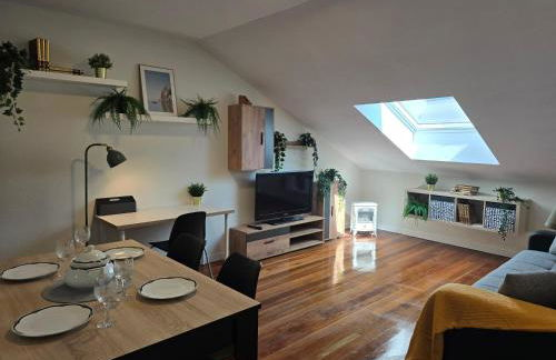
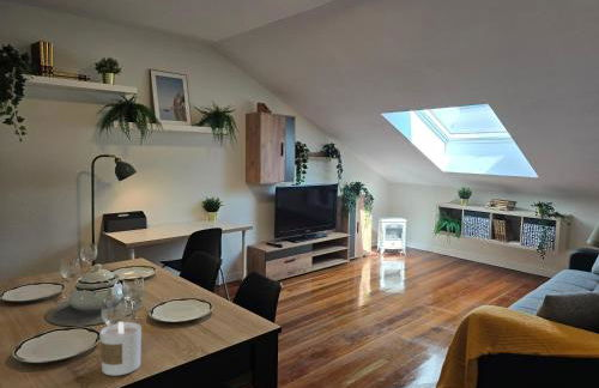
+ candle [99,321,143,377]
